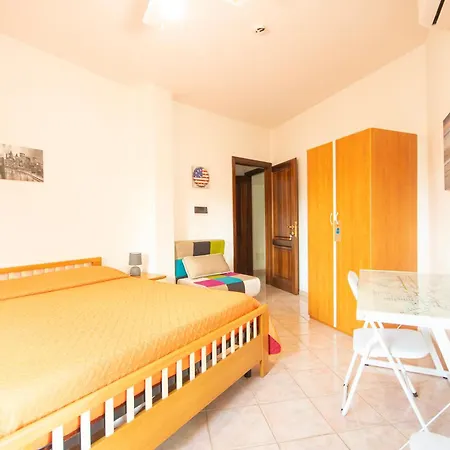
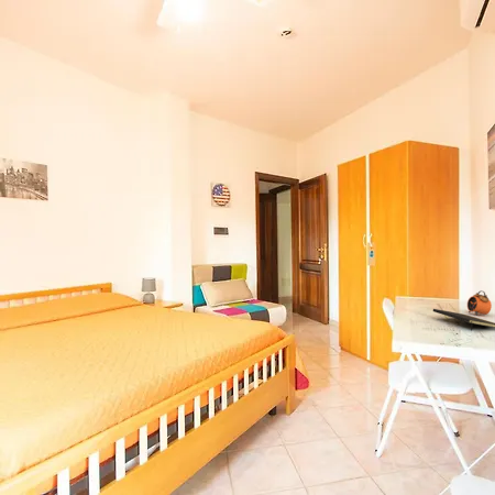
+ notepad [432,308,495,332]
+ alarm clock [466,289,493,317]
